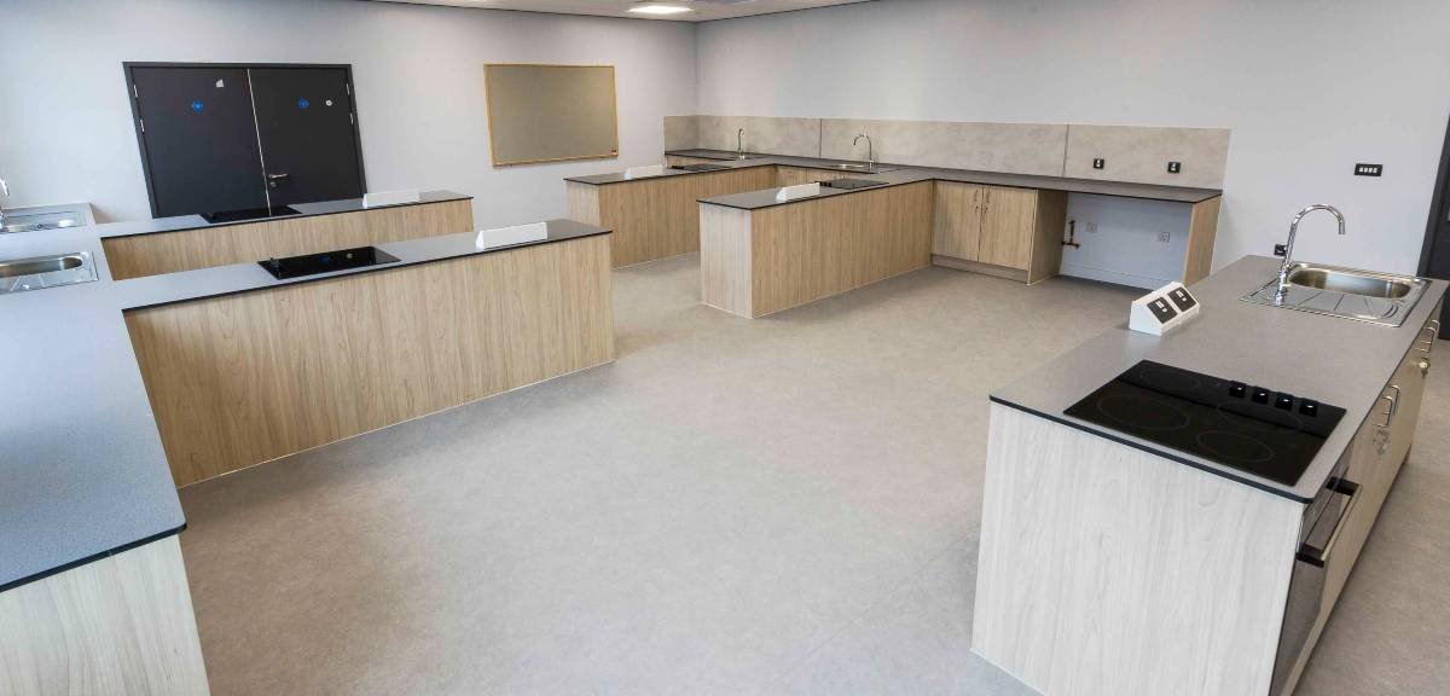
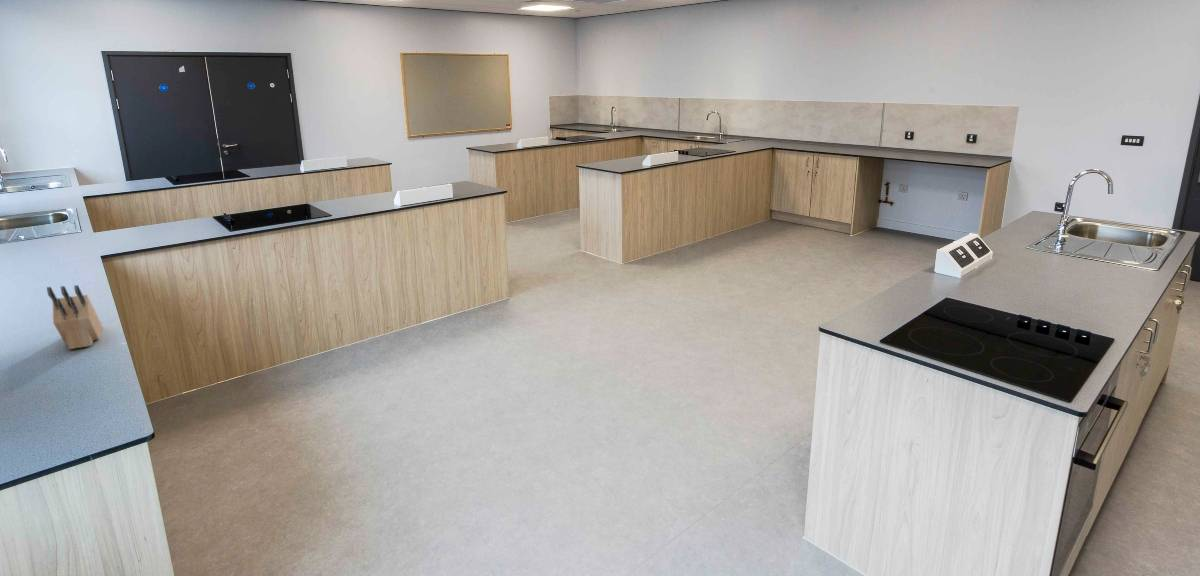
+ knife block [46,284,104,350]
